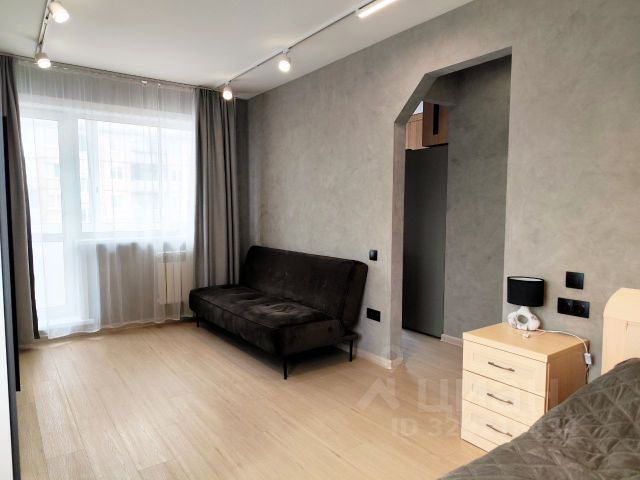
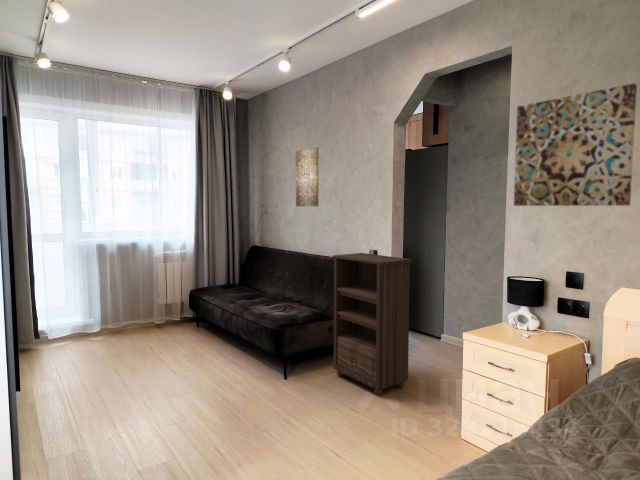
+ bookshelf [332,252,413,396]
+ wall art [513,82,638,207]
+ wall art [295,147,319,207]
